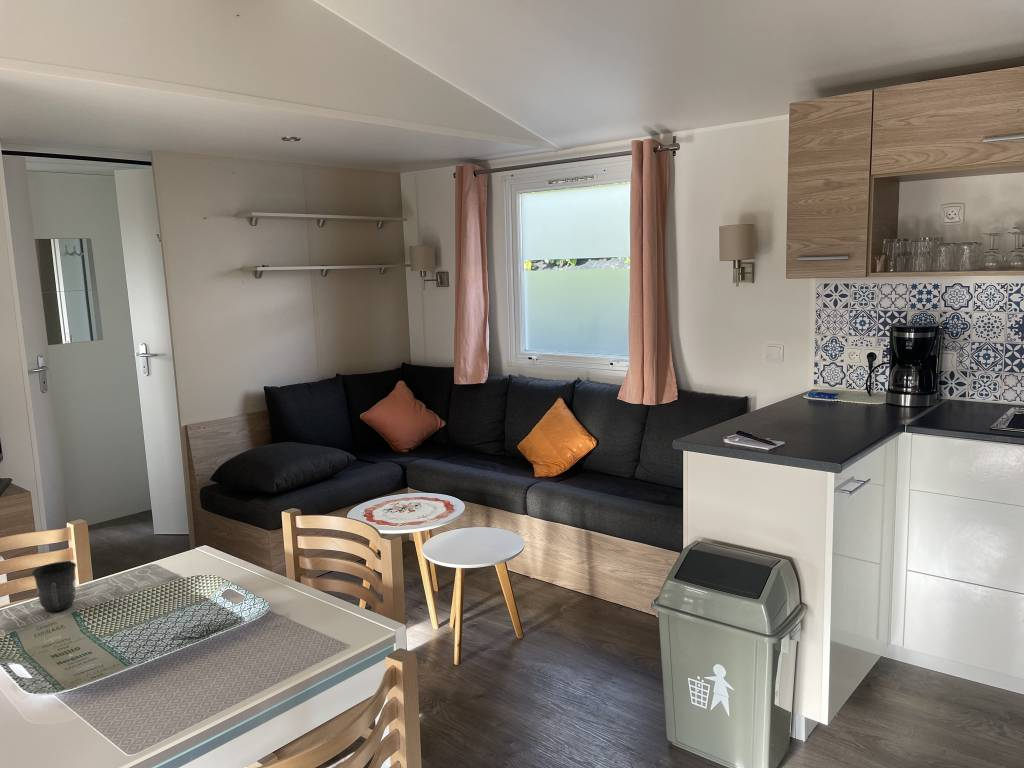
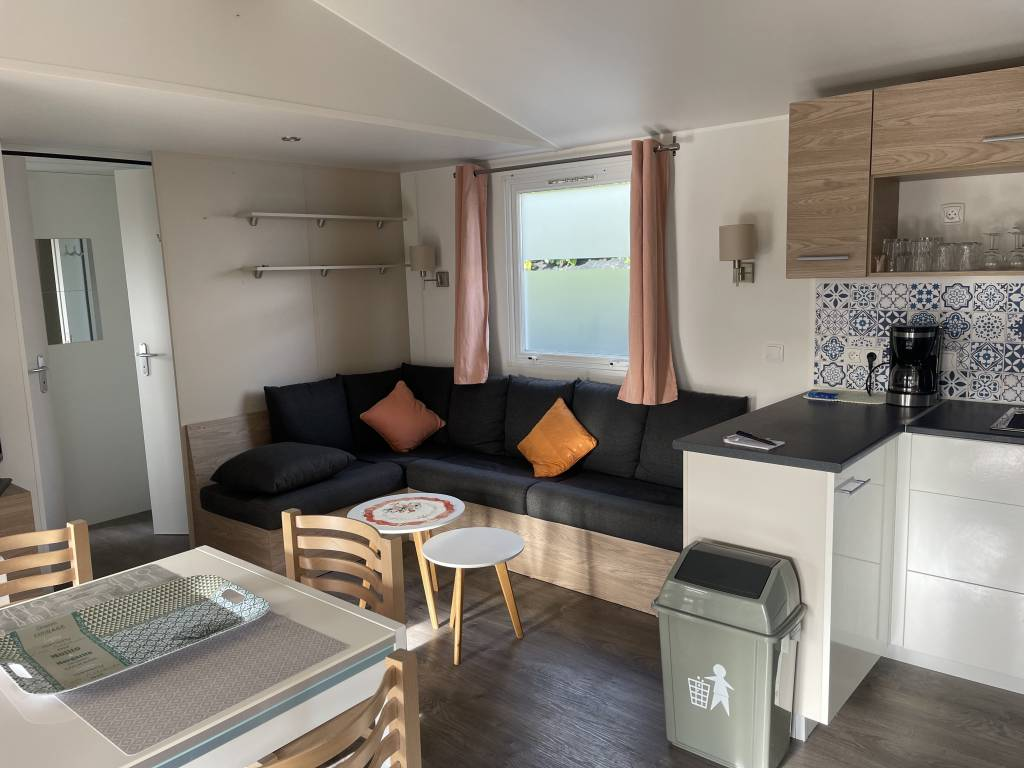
- mug [31,560,77,613]
